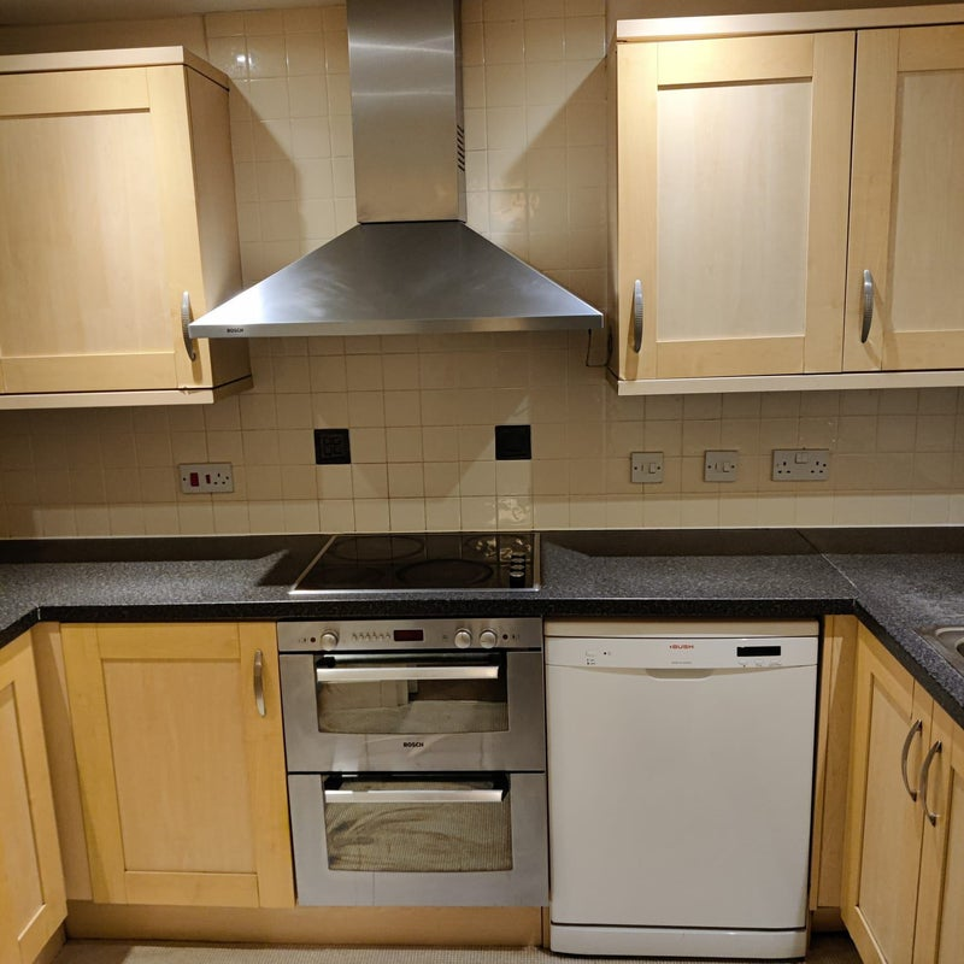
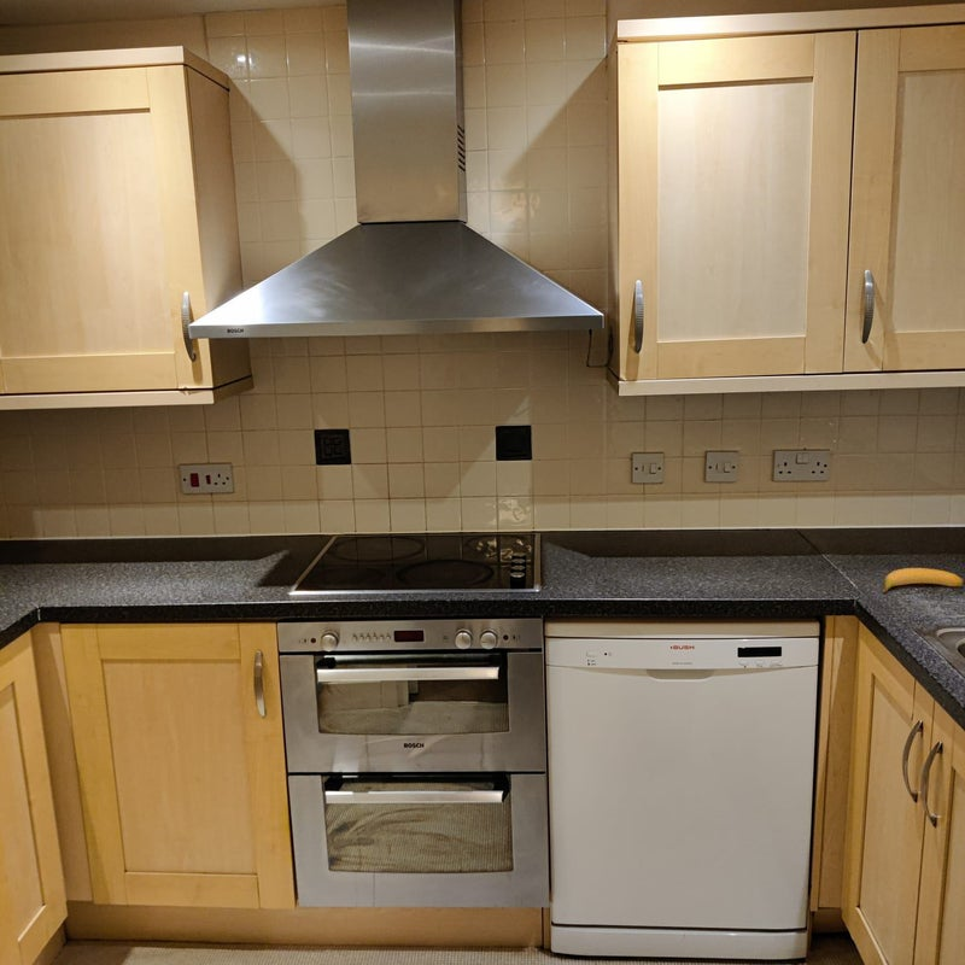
+ banana [882,567,965,593]
